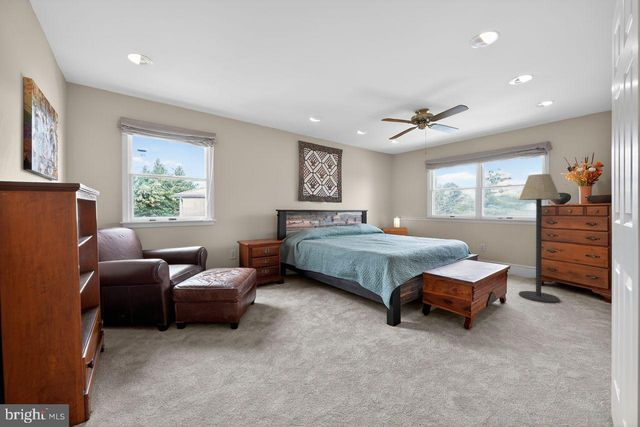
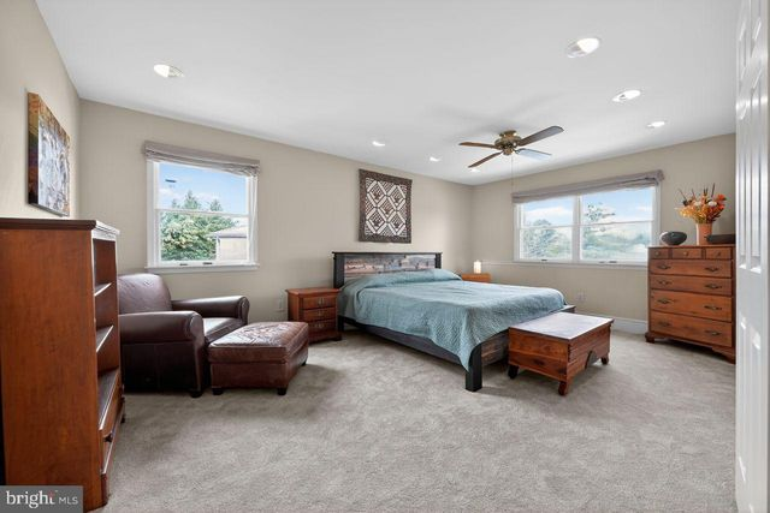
- floor lamp [518,173,562,304]
